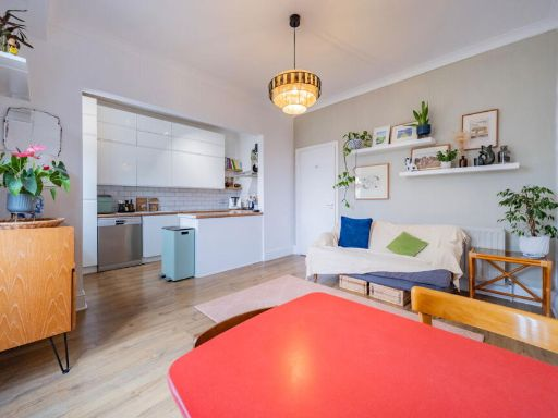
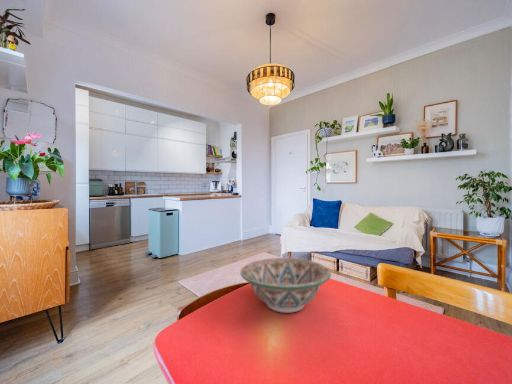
+ decorative bowl [239,257,332,314]
